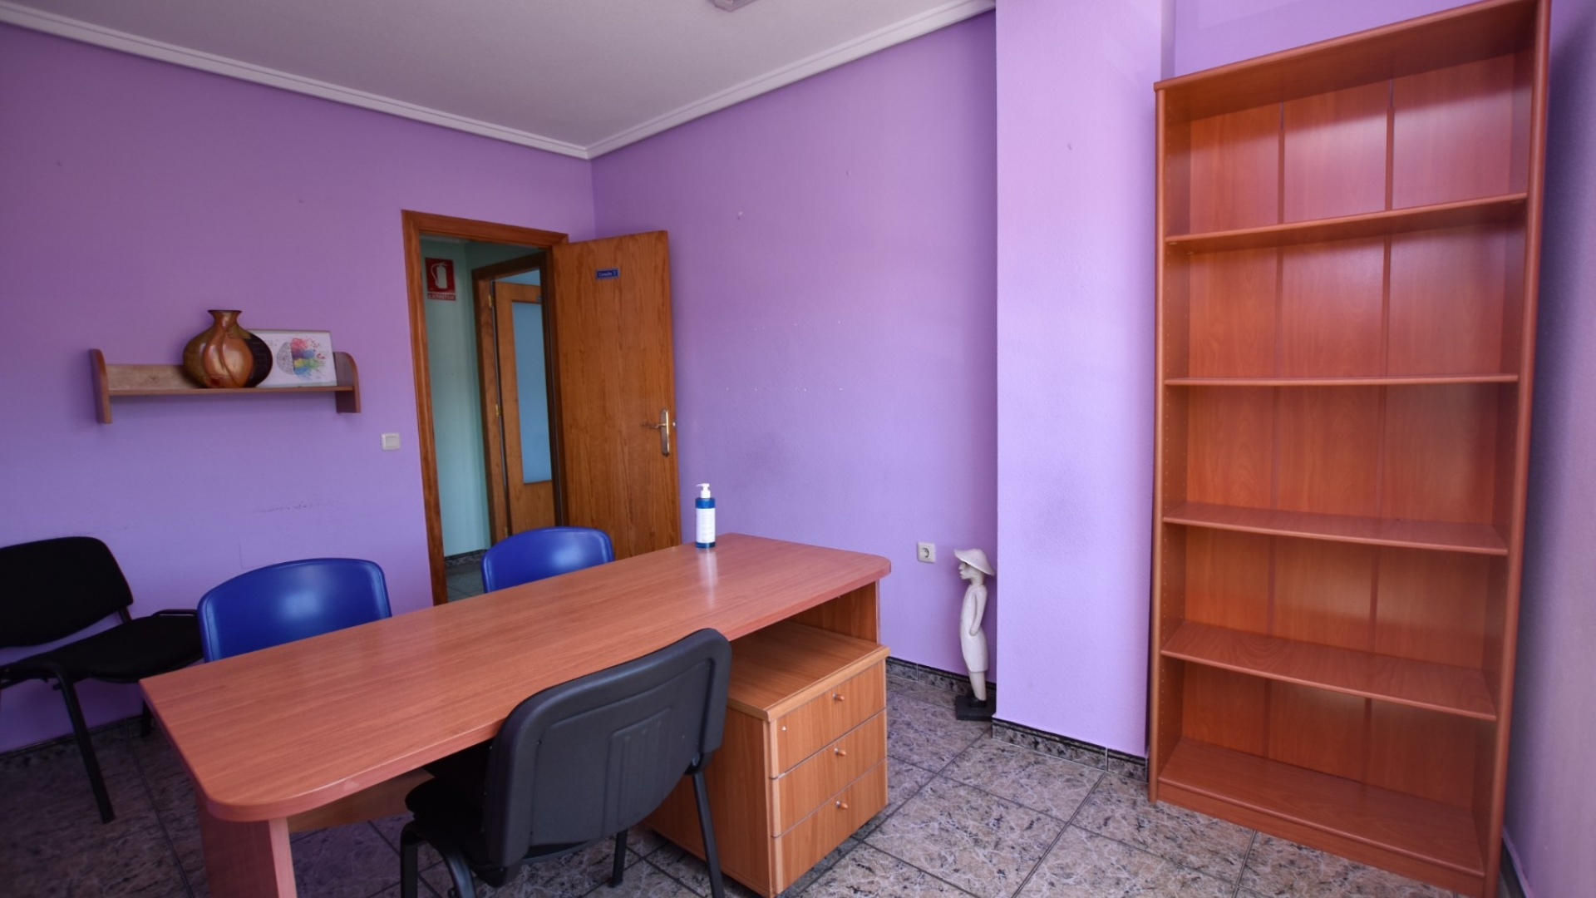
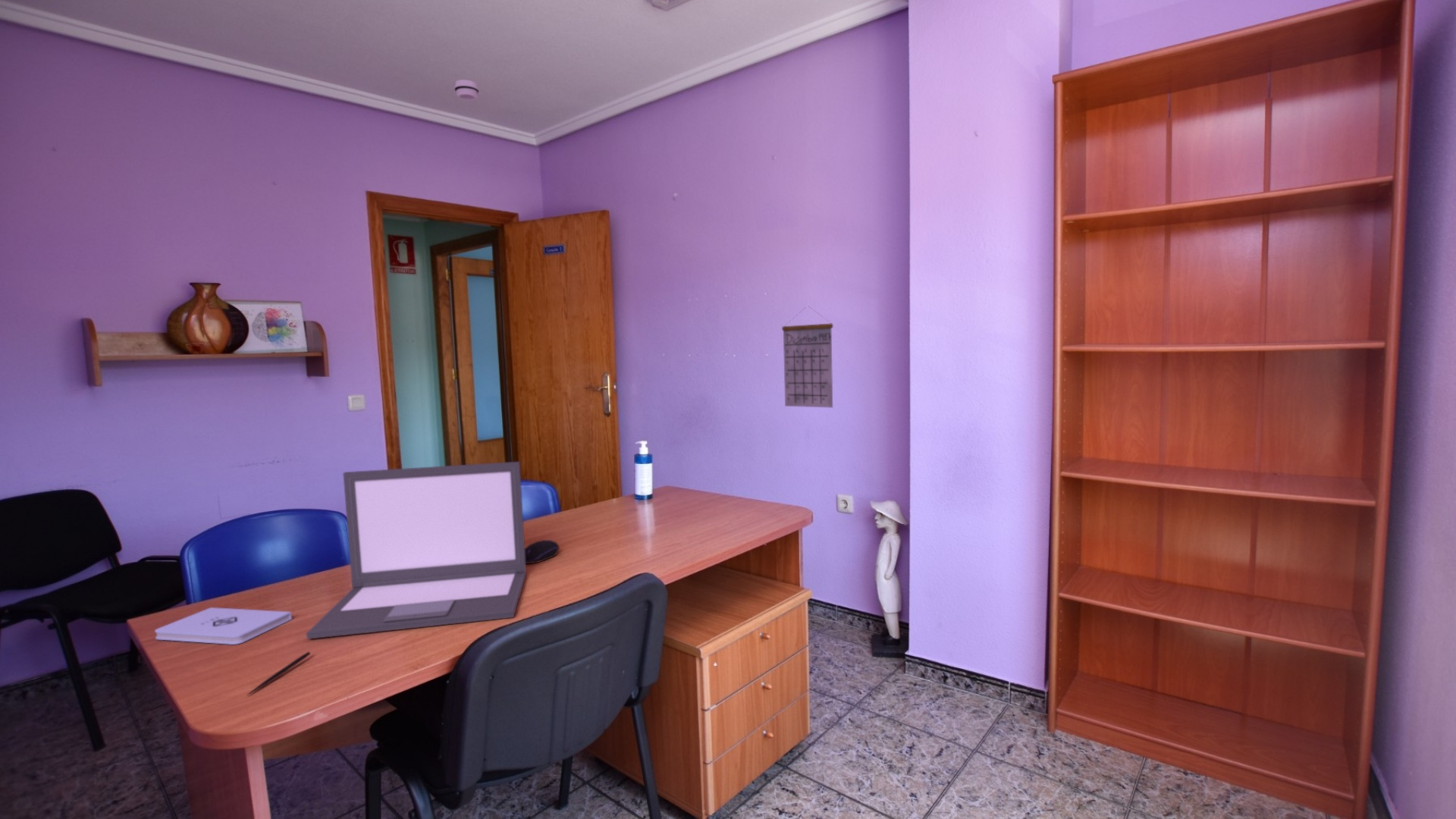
+ notepad [154,607,293,645]
+ laptop [306,461,527,640]
+ calendar [781,306,833,409]
+ computer mouse [525,539,560,564]
+ pen [246,651,311,696]
+ smoke detector [453,79,480,101]
